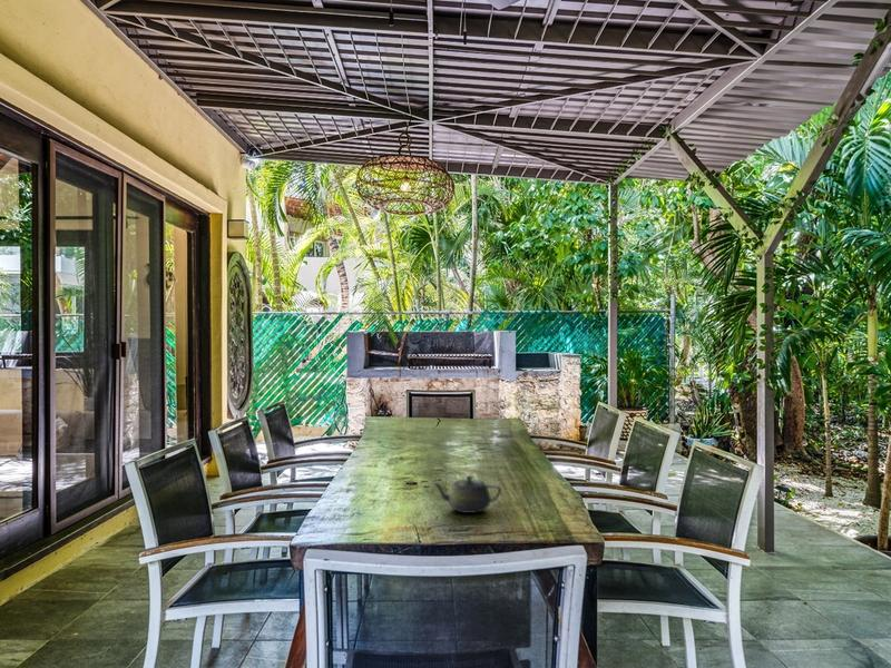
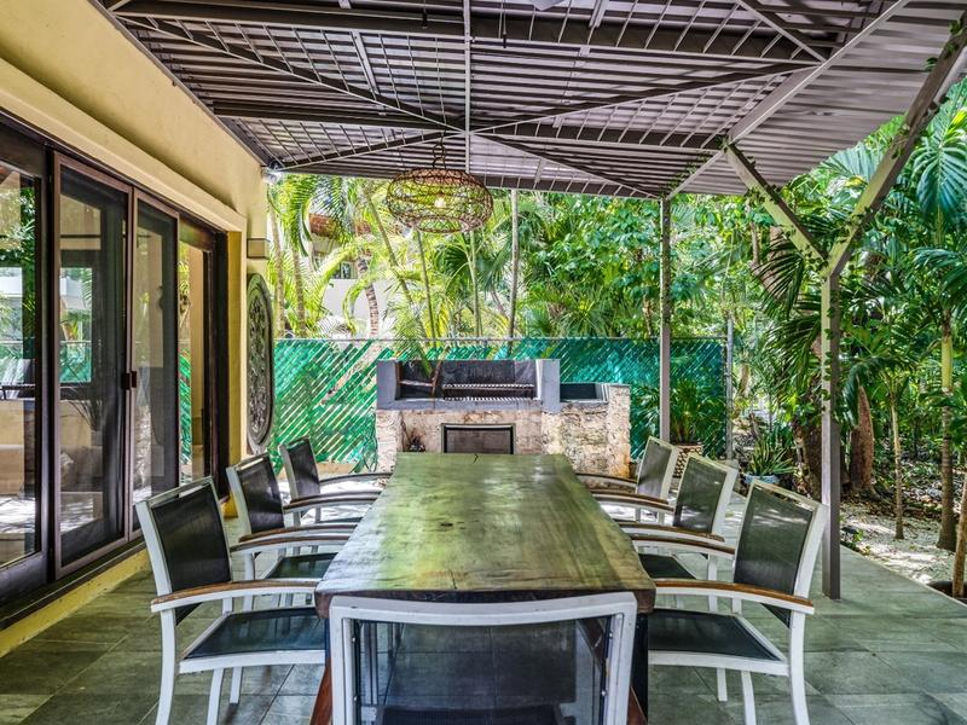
- teapot [431,474,502,514]
